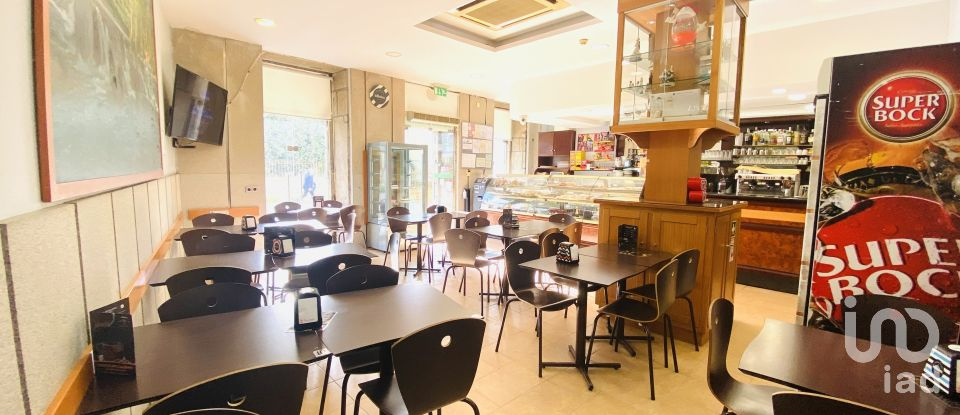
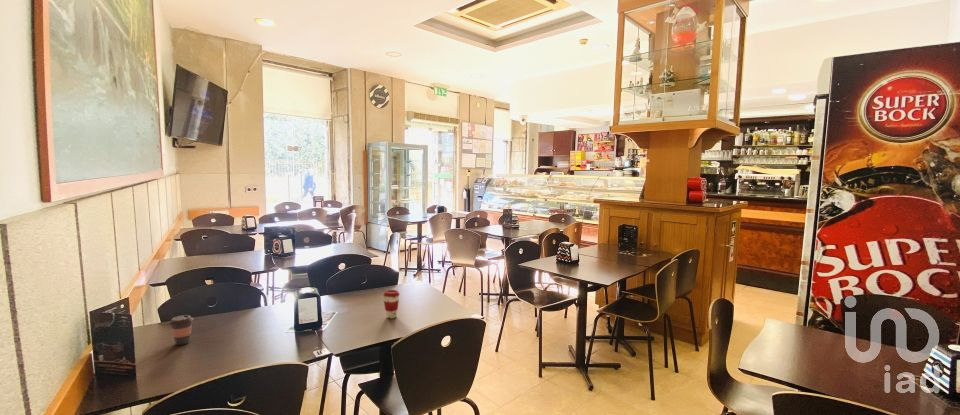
+ coffee cup [168,314,195,346]
+ coffee cup [382,289,401,320]
